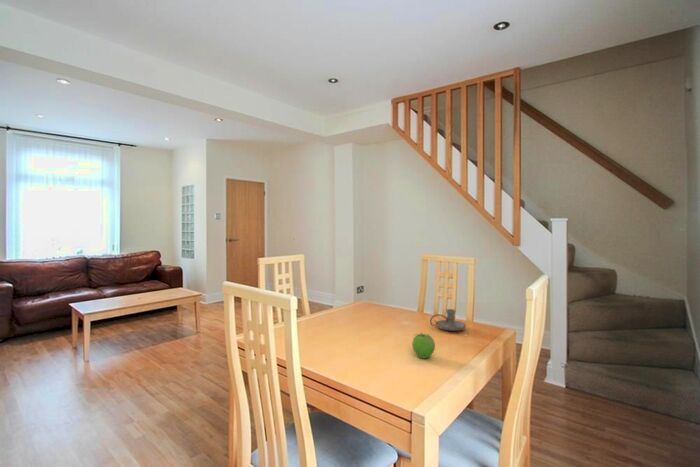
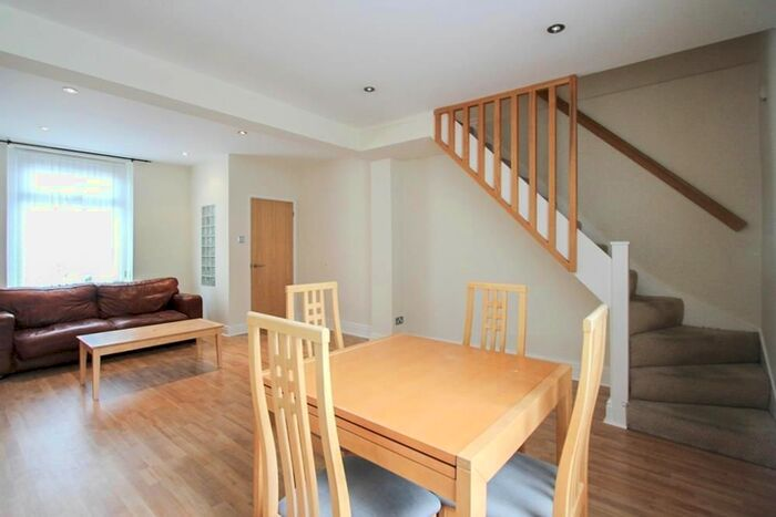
- fruit [411,332,436,359]
- candle holder [429,308,467,332]
